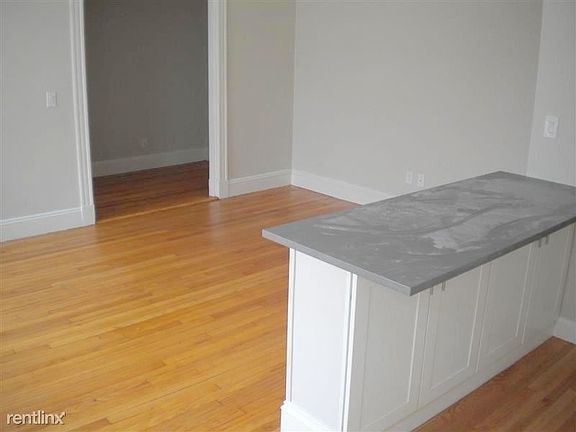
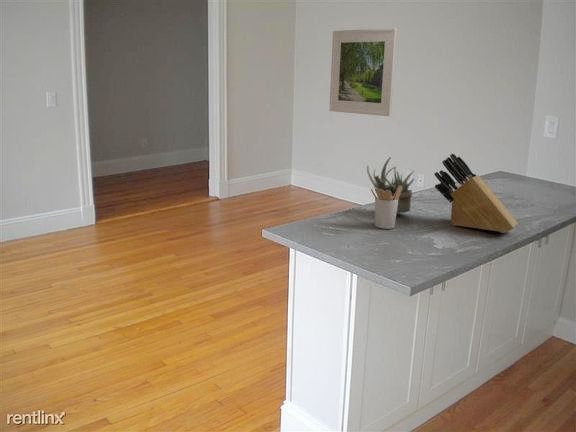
+ knife block [433,153,519,234]
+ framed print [328,27,398,117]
+ succulent plant [366,156,416,214]
+ utensil holder [370,186,402,230]
